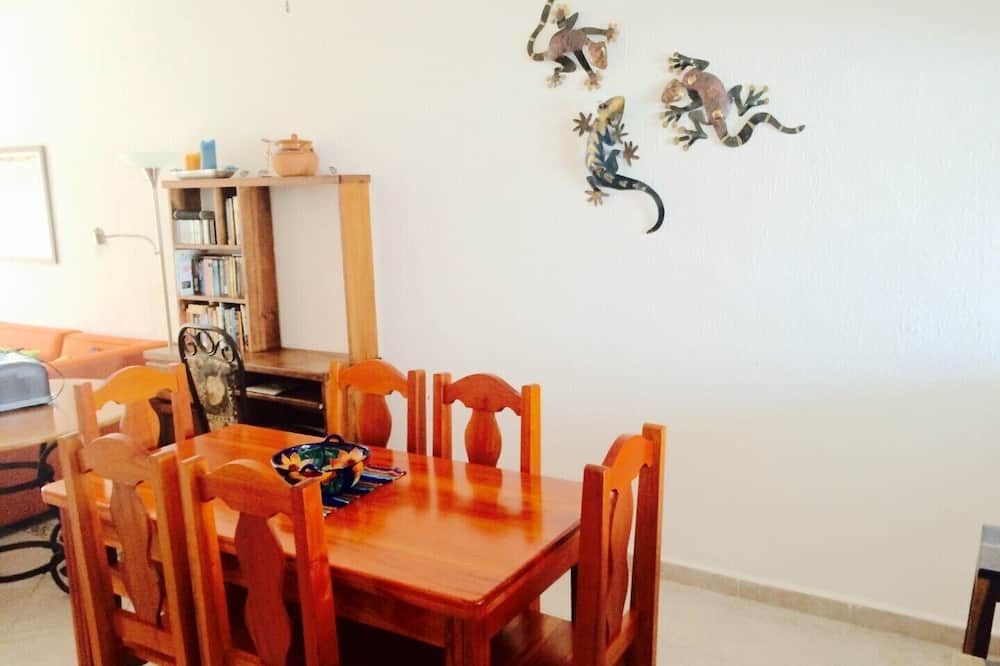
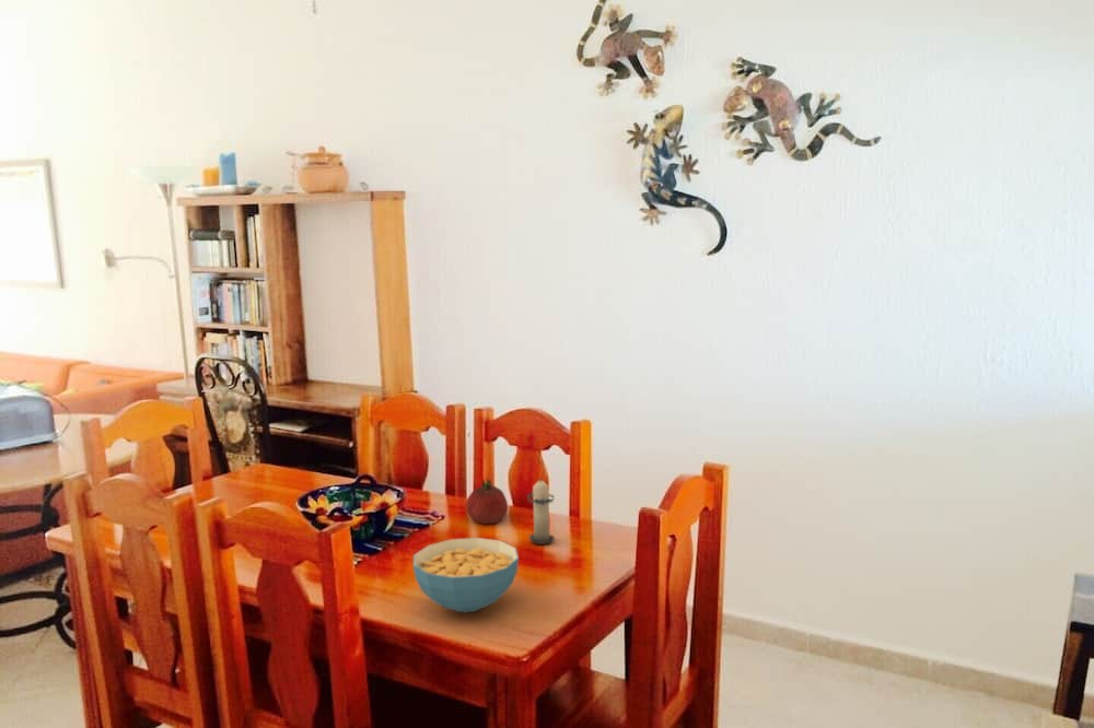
+ candle [526,477,558,545]
+ cereal bowl [412,537,520,613]
+ fruit [465,478,509,525]
